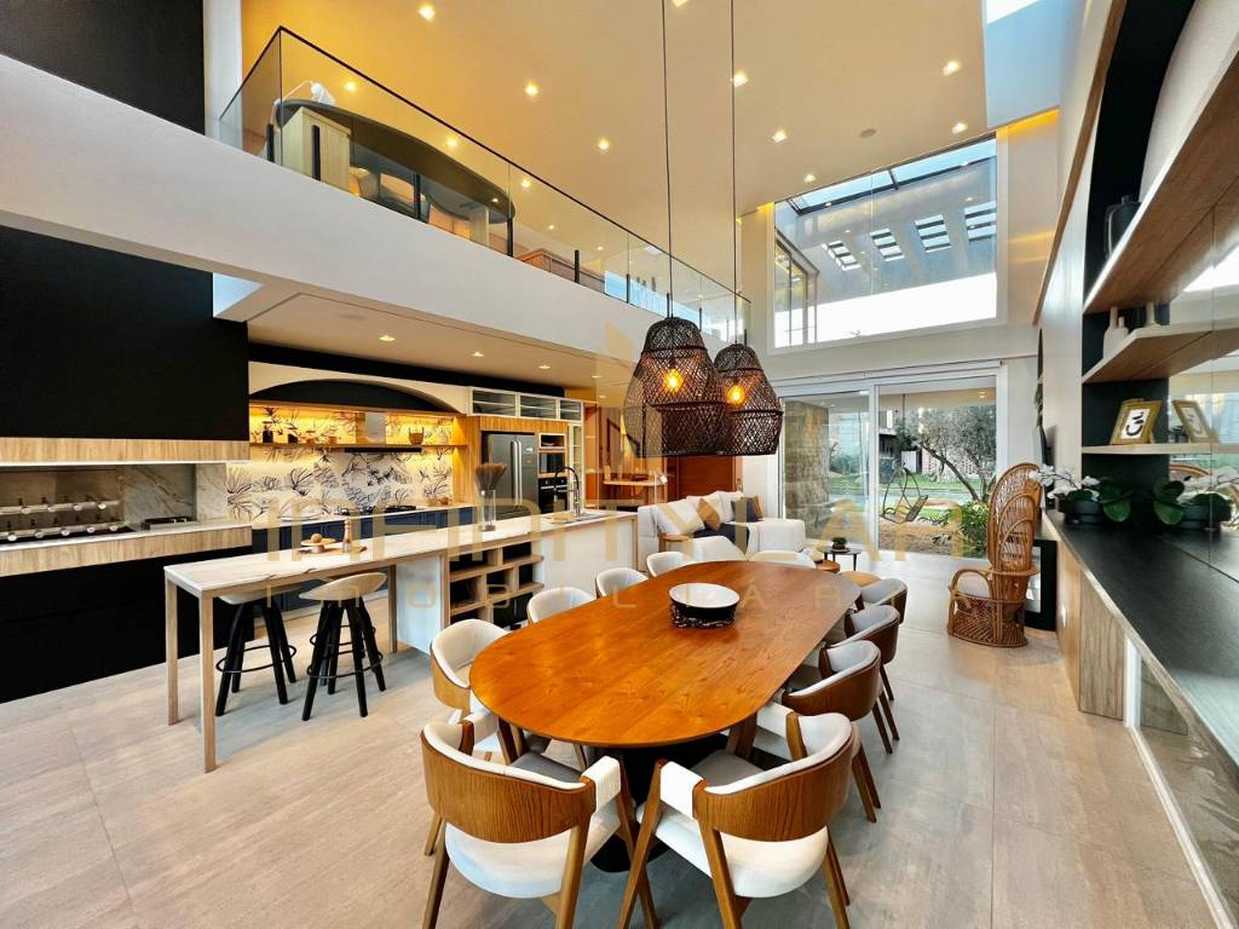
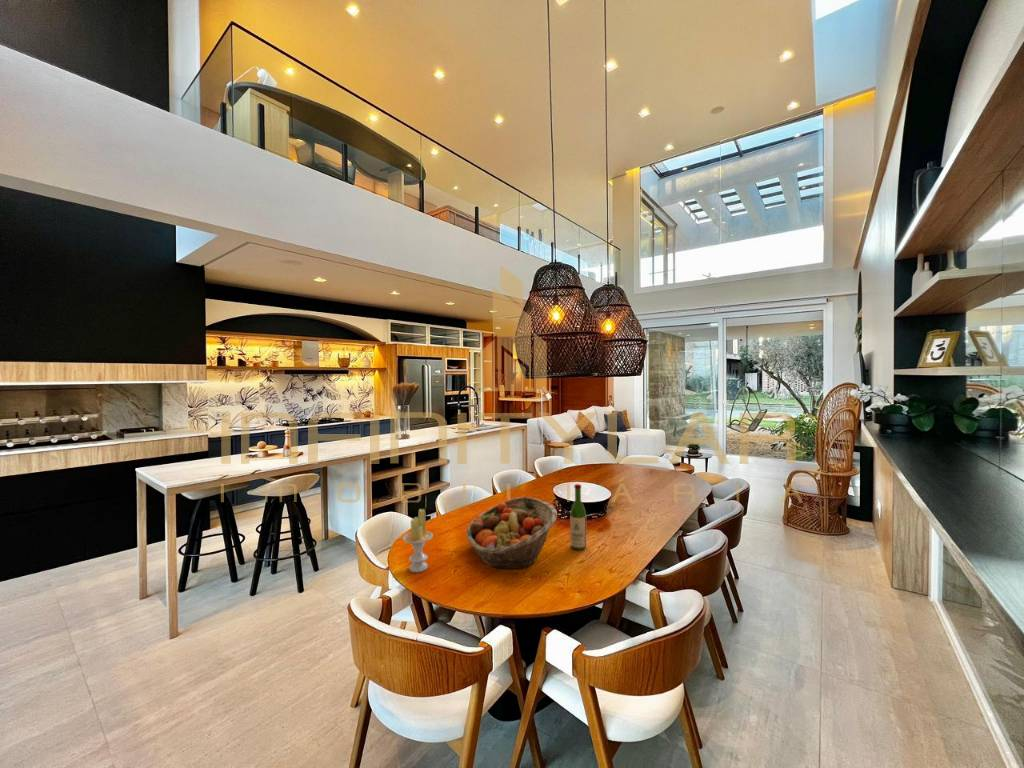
+ fruit basket [465,496,558,570]
+ wine bottle [569,483,587,551]
+ candle [402,508,434,573]
